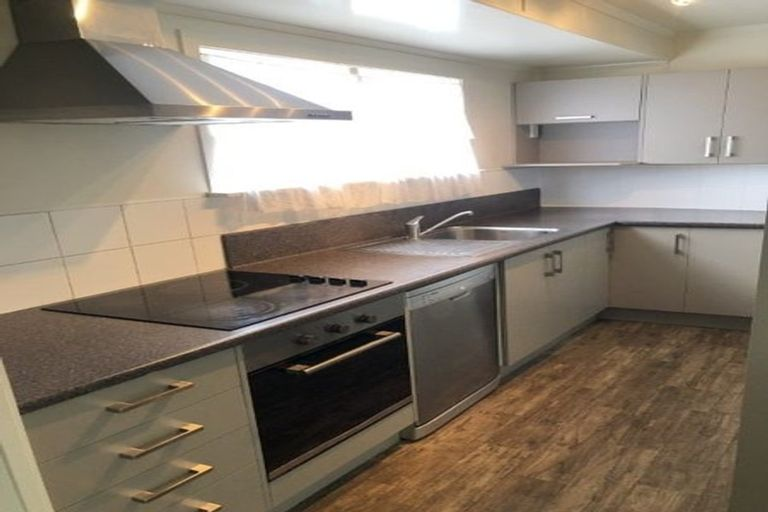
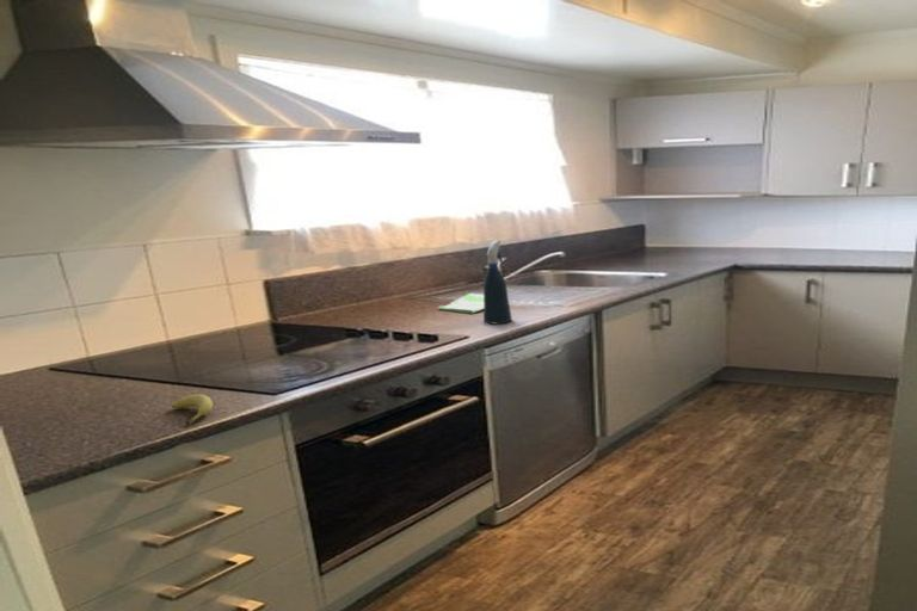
+ dish towel [437,292,484,315]
+ fruit [171,394,214,426]
+ spray bottle [482,239,513,326]
